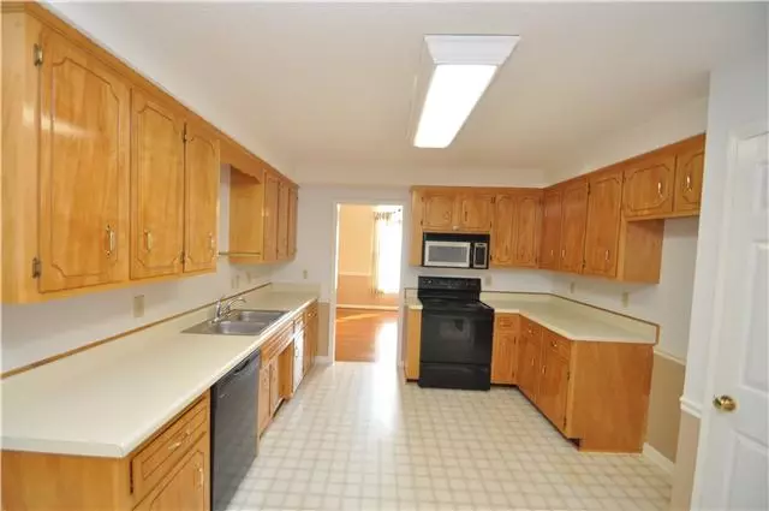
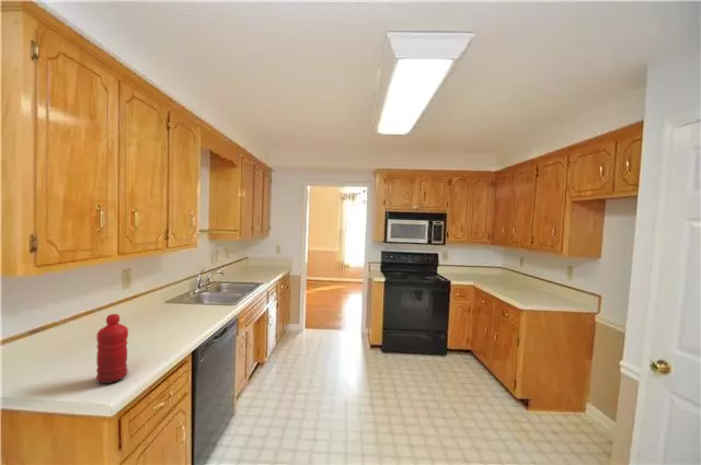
+ water bottle [95,313,129,384]
